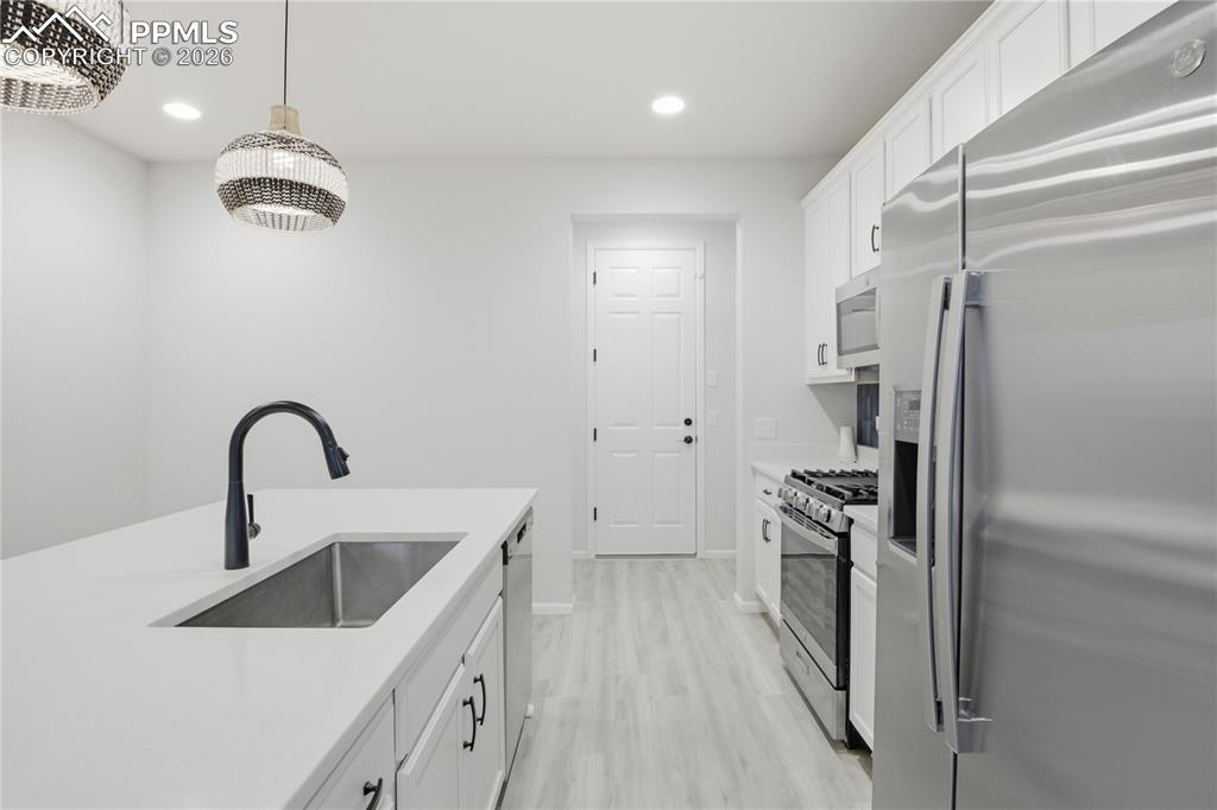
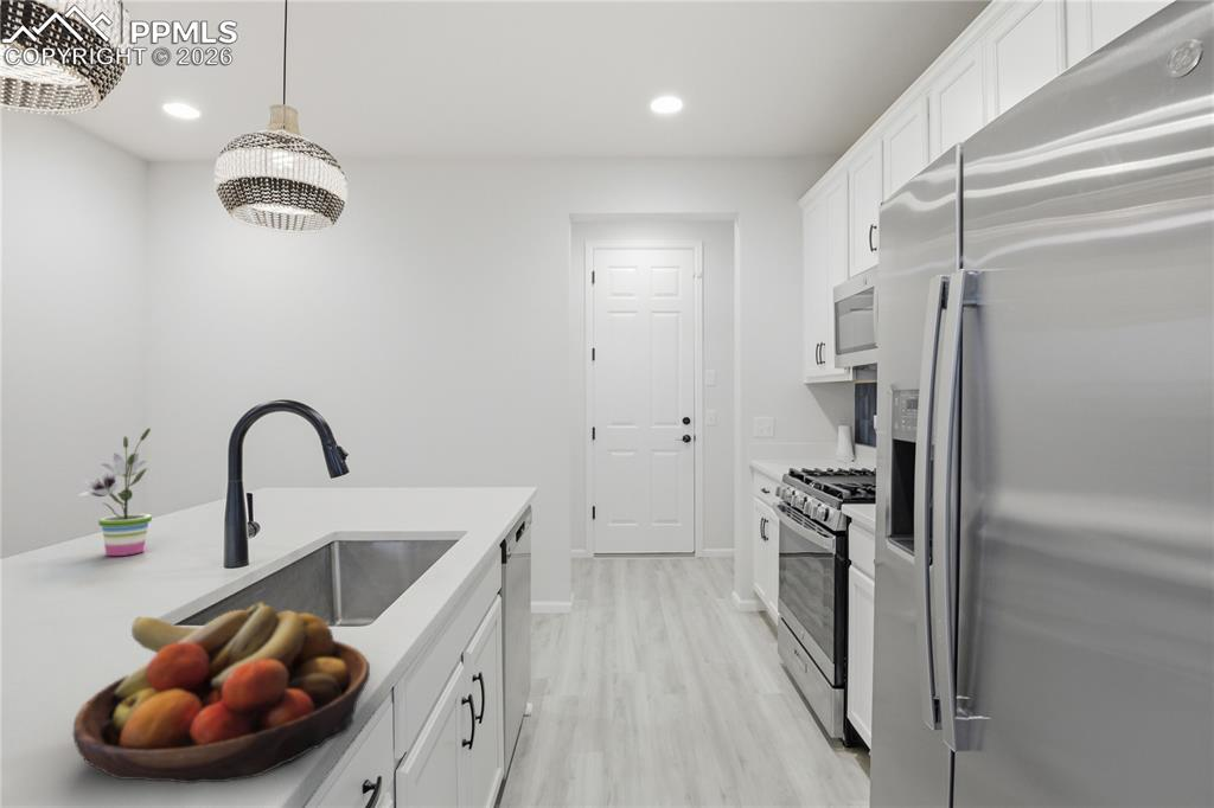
+ fruit bowl [71,601,371,784]
+ potted plant [77,427,153,557]
